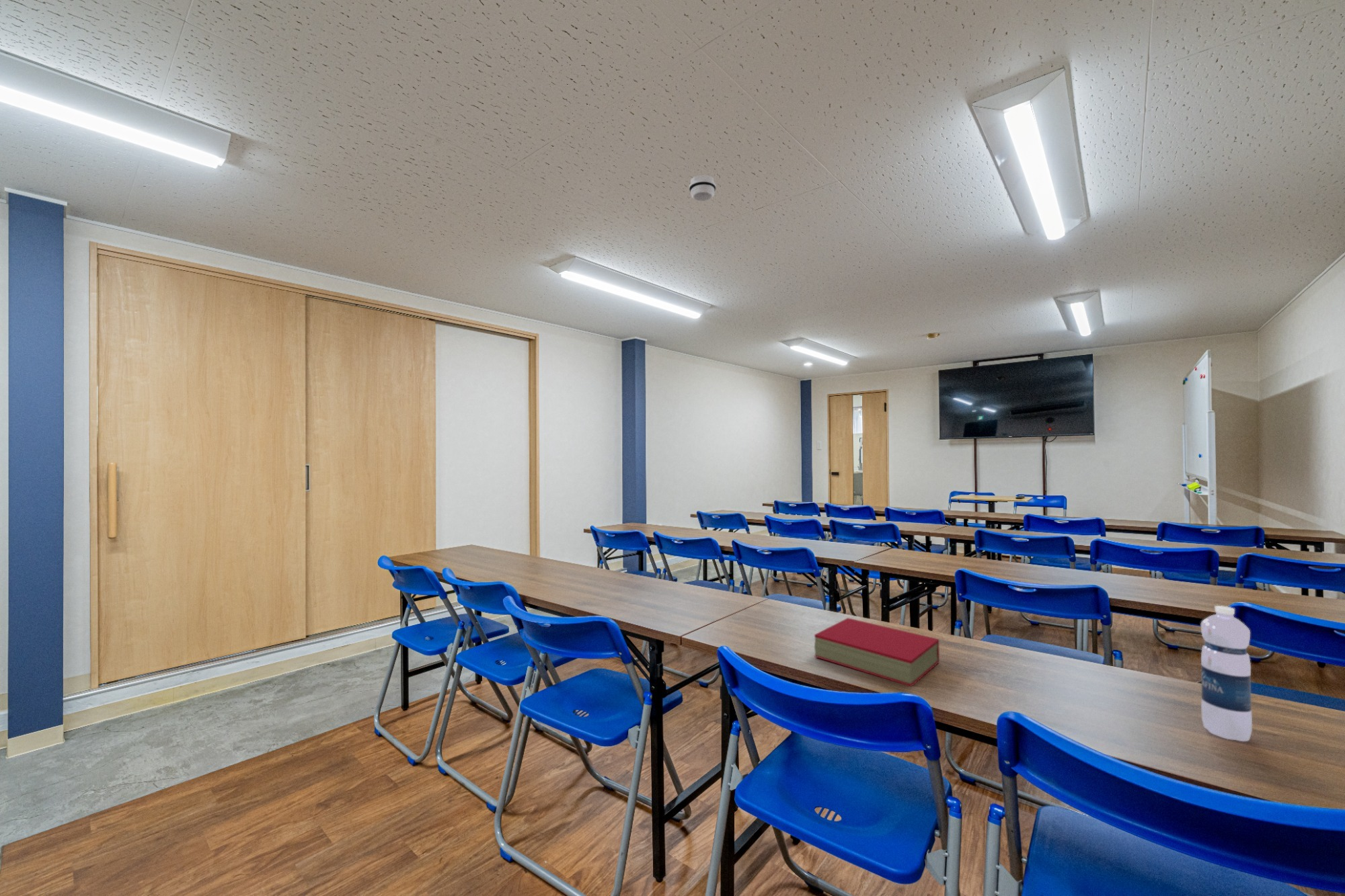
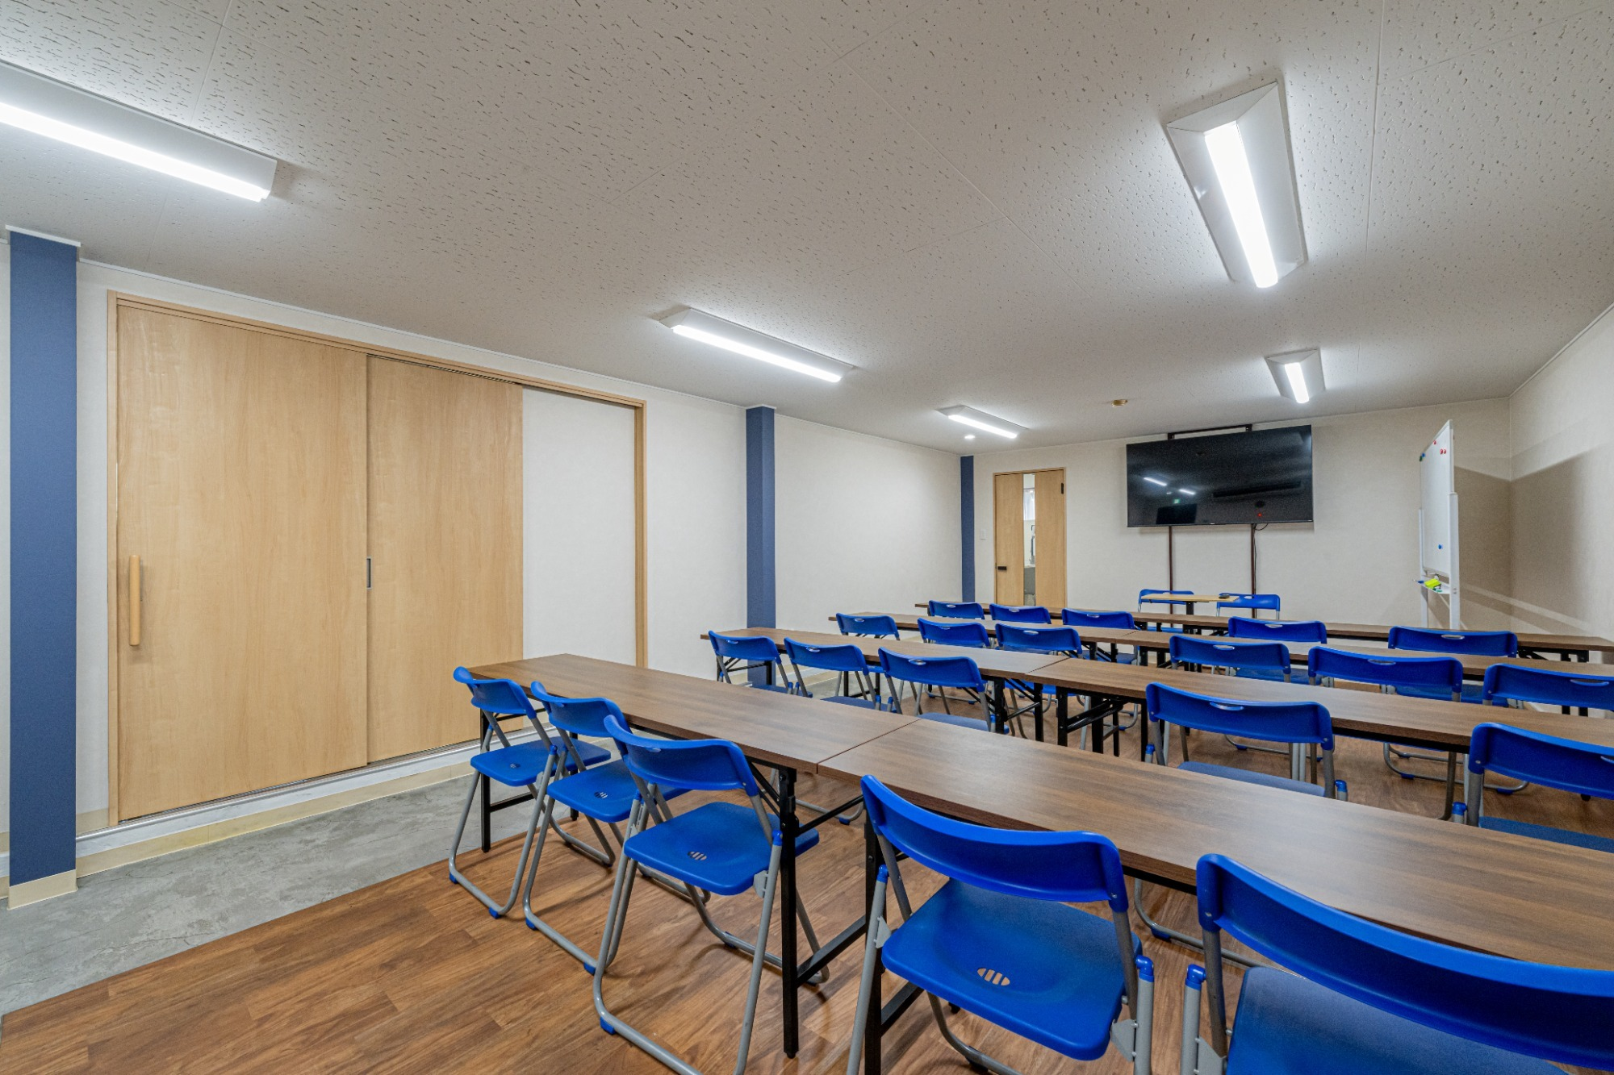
- book [814,617,940,687]
- smoke detector [689,174,717,202]
- water bottle [1200,605,1253,742]
